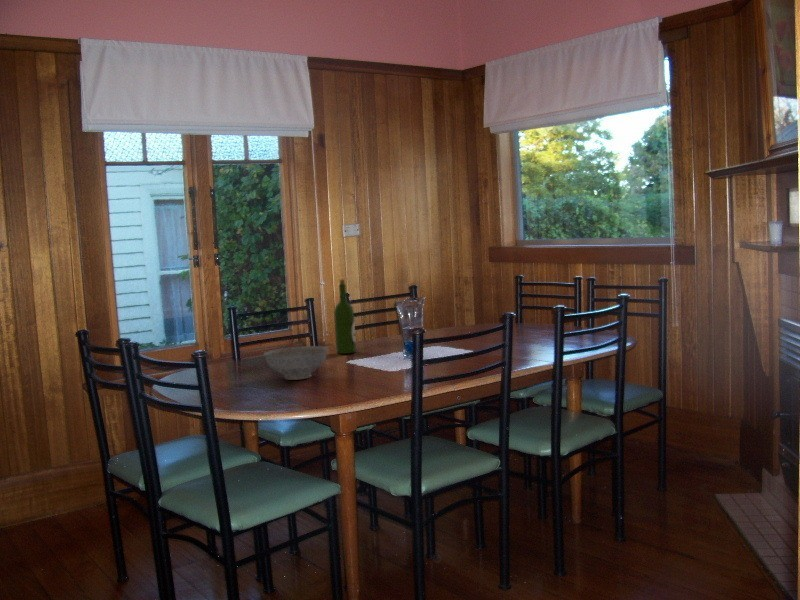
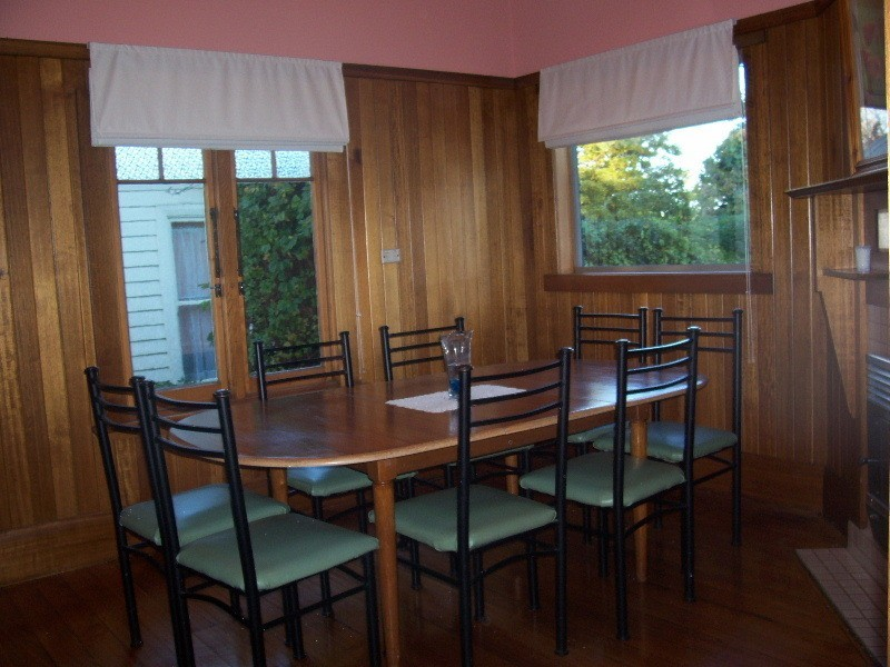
- wine bottle [333,278,357,355]
- decorative bowl [263,345,328,381]
